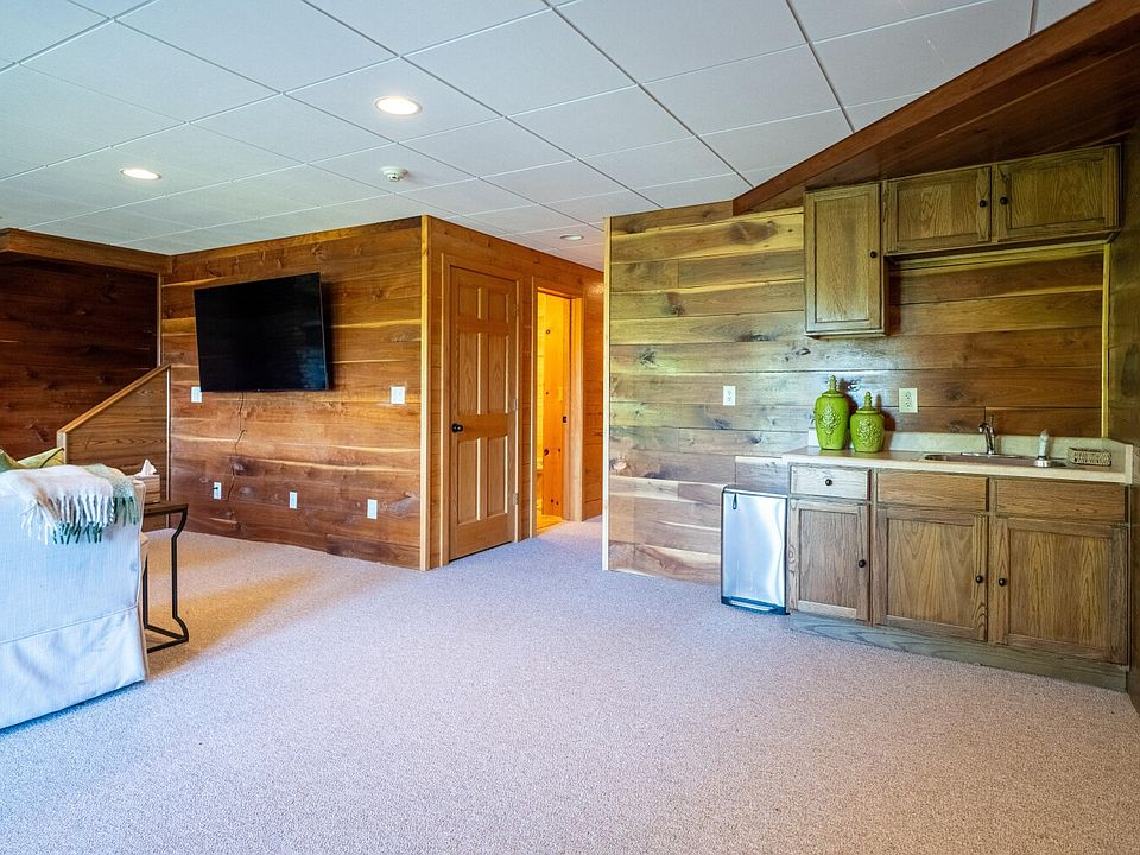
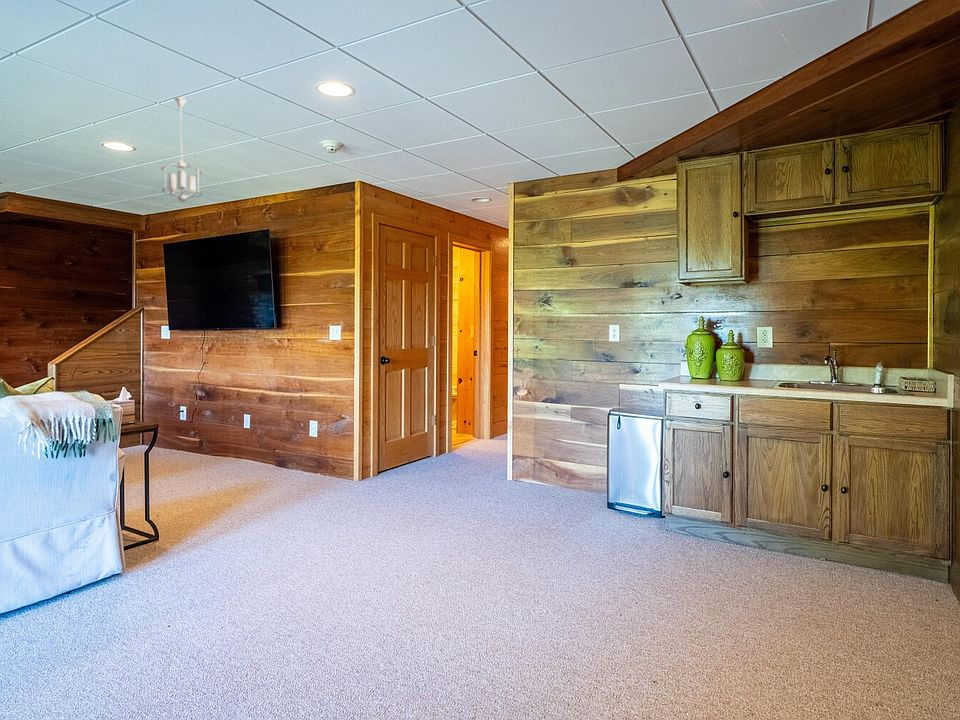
+ pendant light [160,96,203,204]
